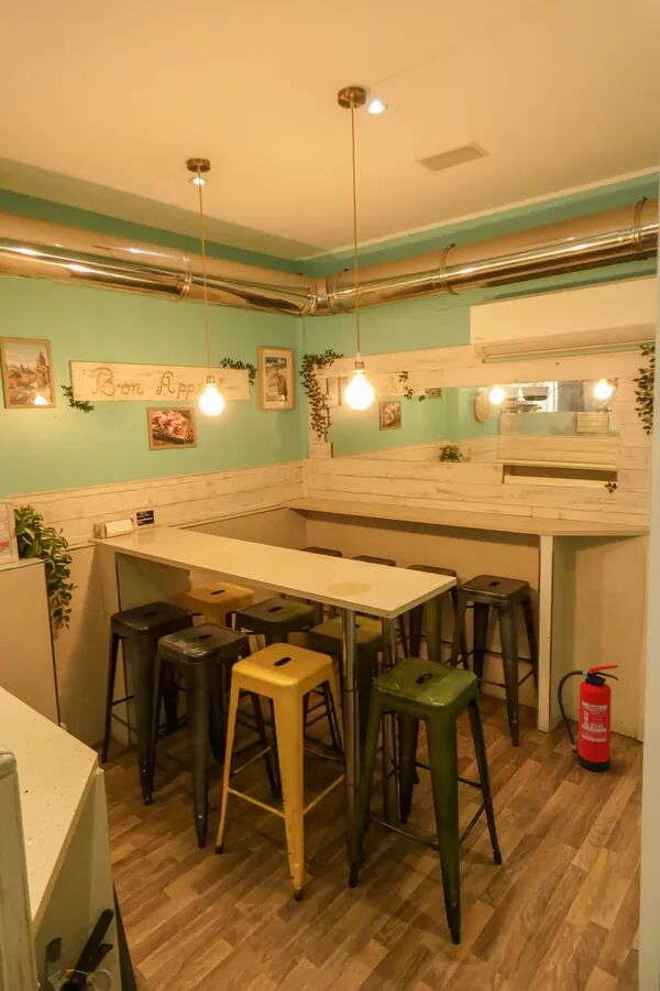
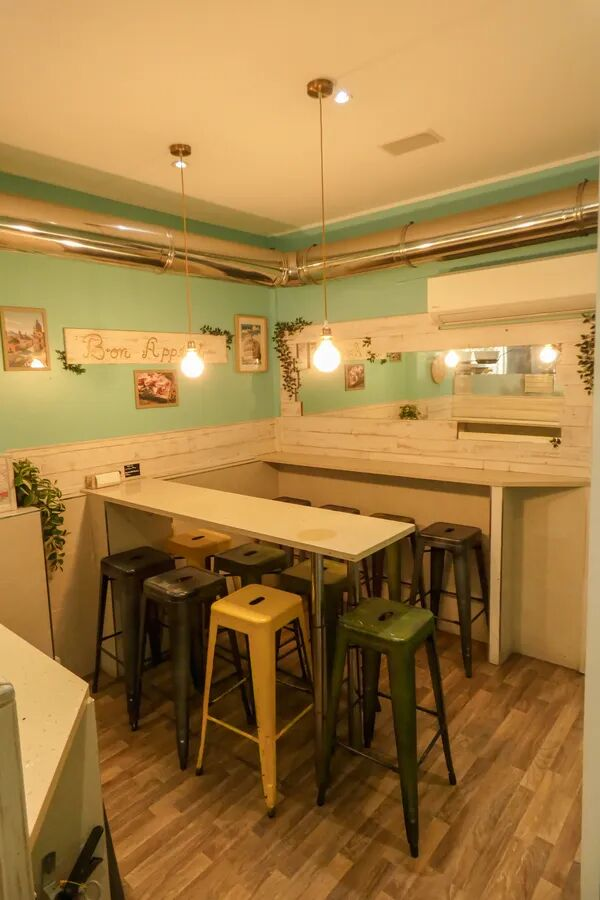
- fire extinguisher [557,664,619,773]
